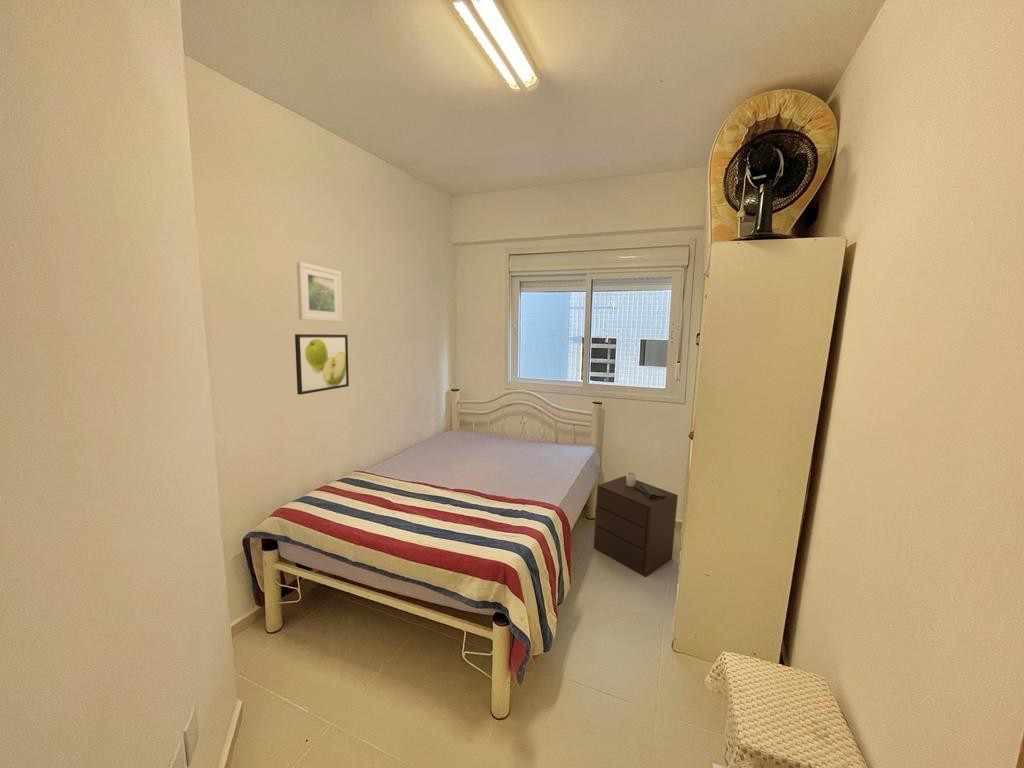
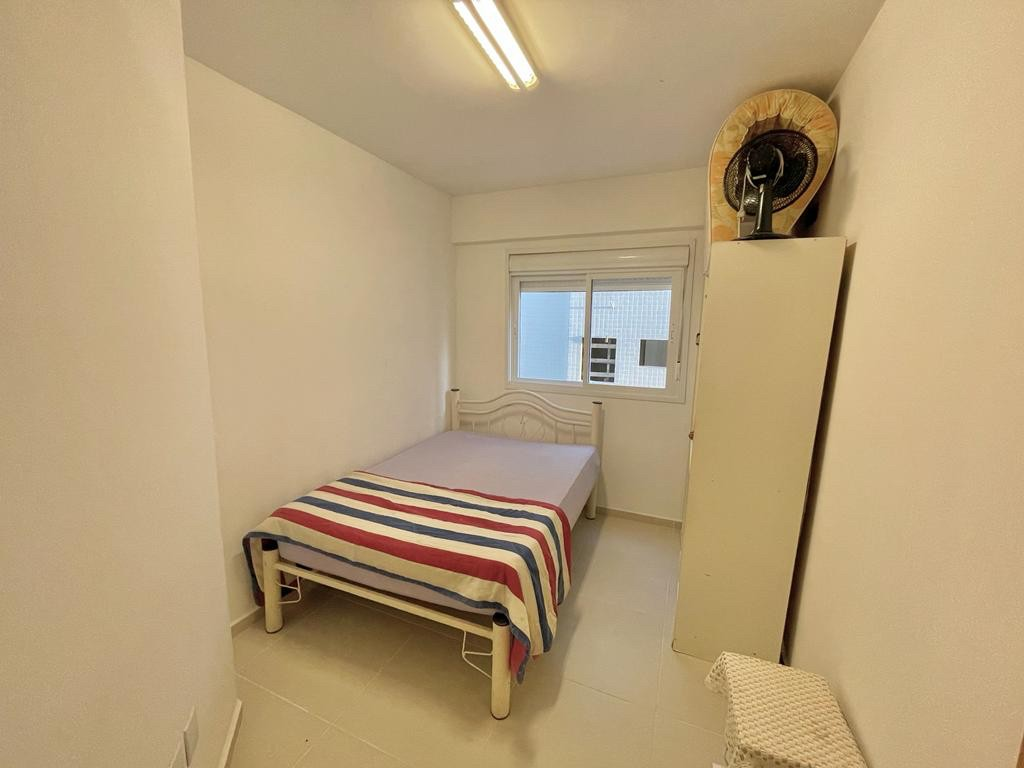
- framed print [294,333,350,396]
- nightstand [593,471,679,578]
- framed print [296,261,343,323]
